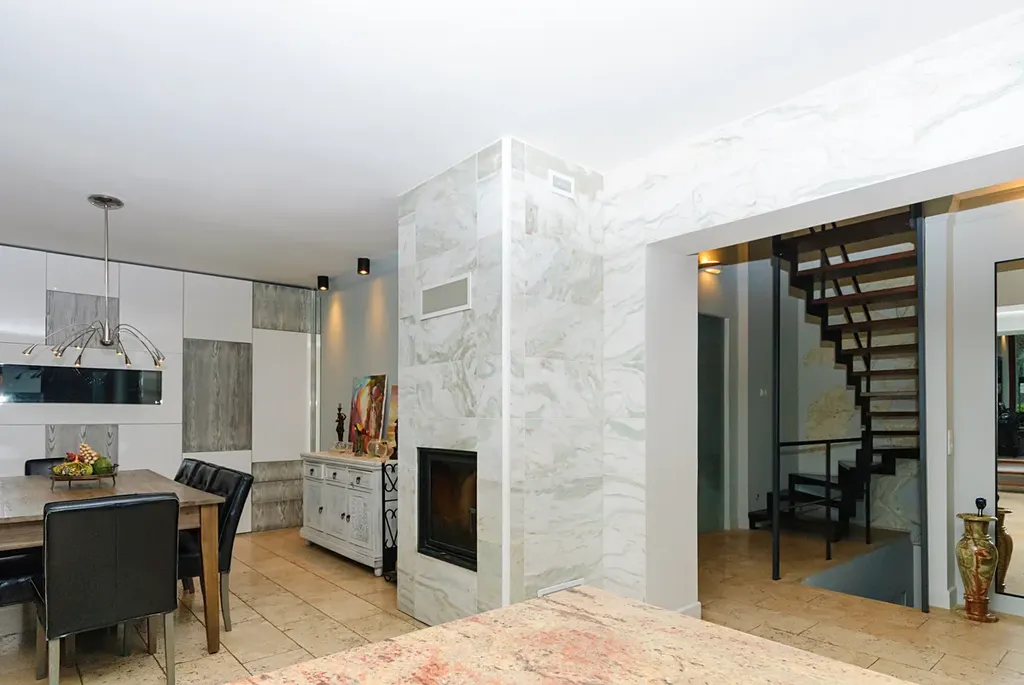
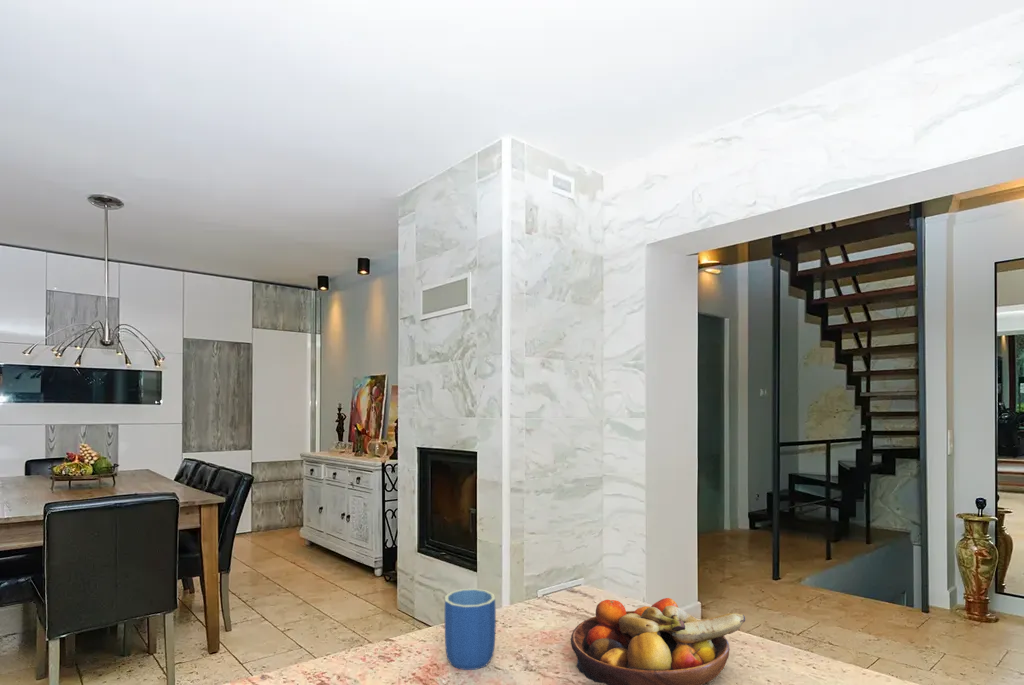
+ fruit bowl [570,597,746,685]
+ mug [444,588,497,671]
